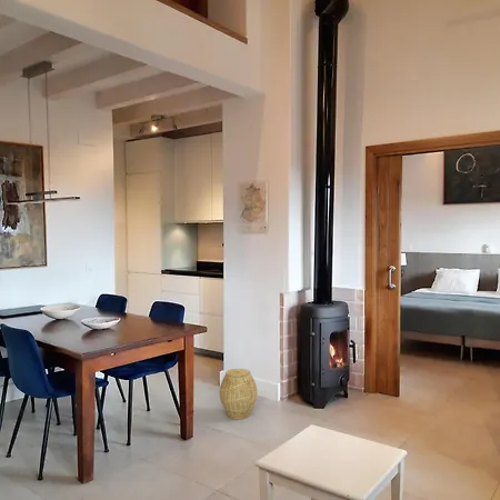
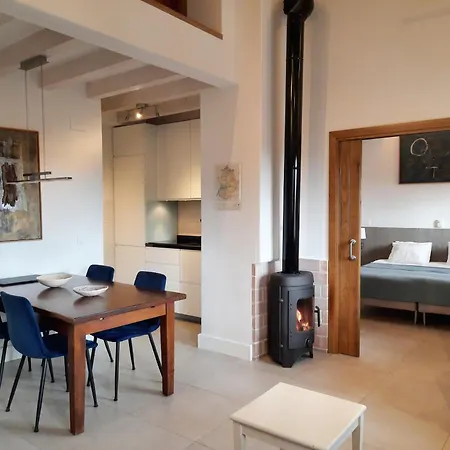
- woven basket [219,368,258,420]
